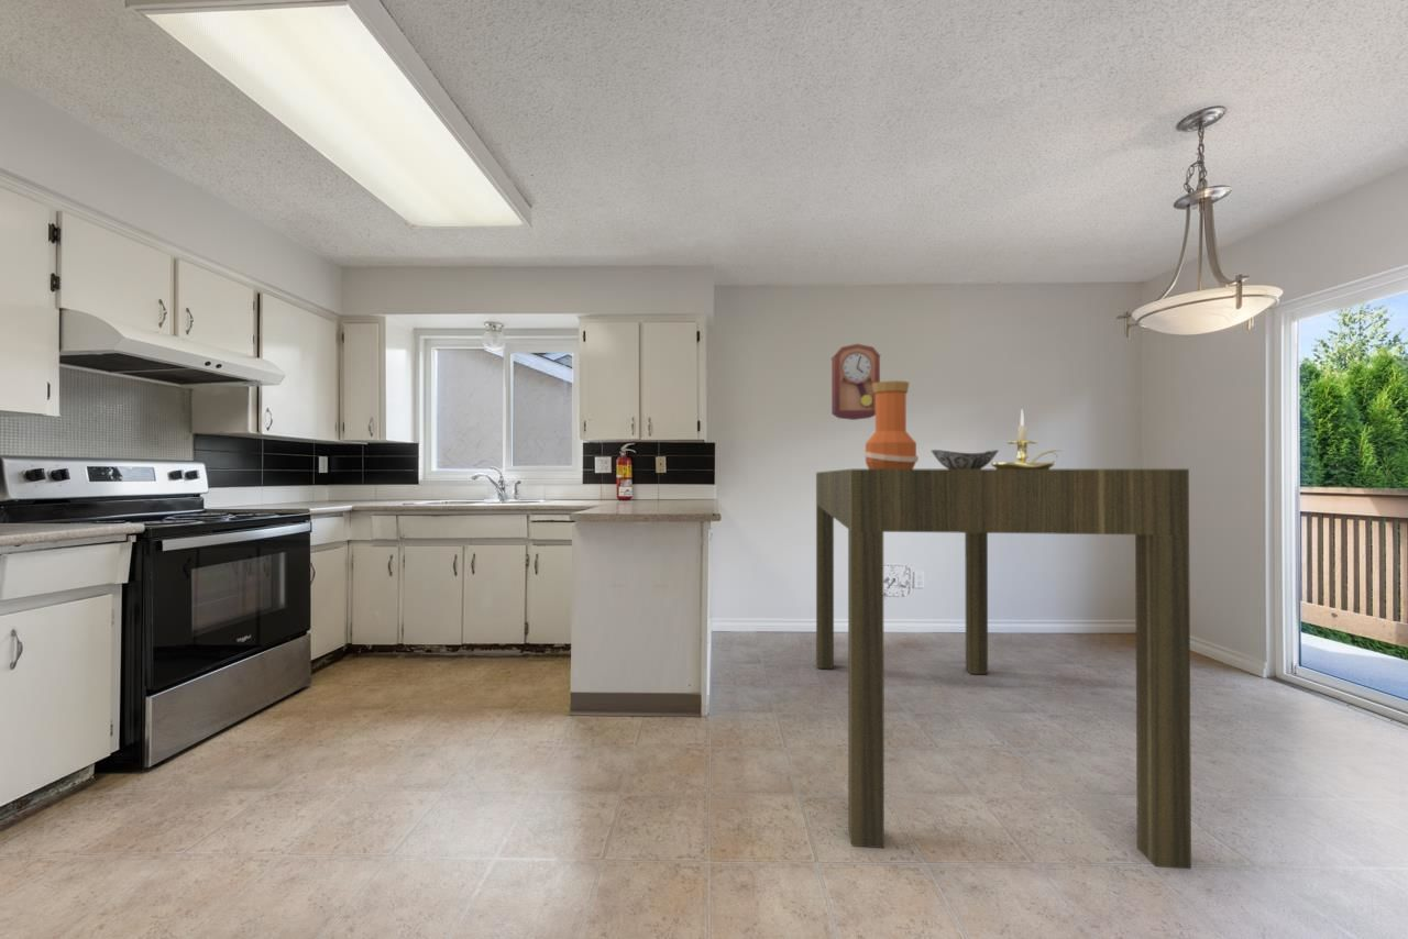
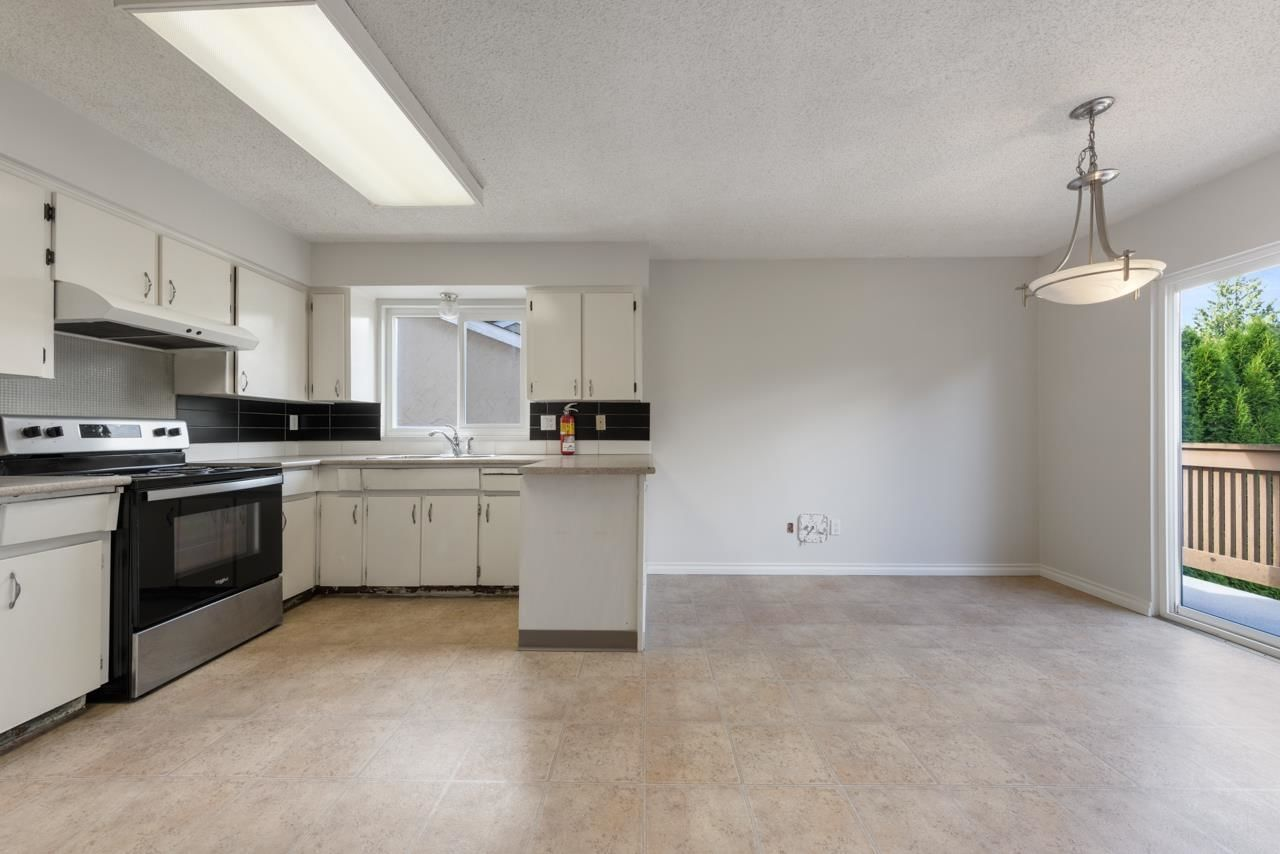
- candle holder [990,408,1064,470]
- dining table [815,468,1192,870]
- vase [862,380,920,470]
- decorative bowl [931,449,1000,470]
- pendulum clock [831,343,881,421]
